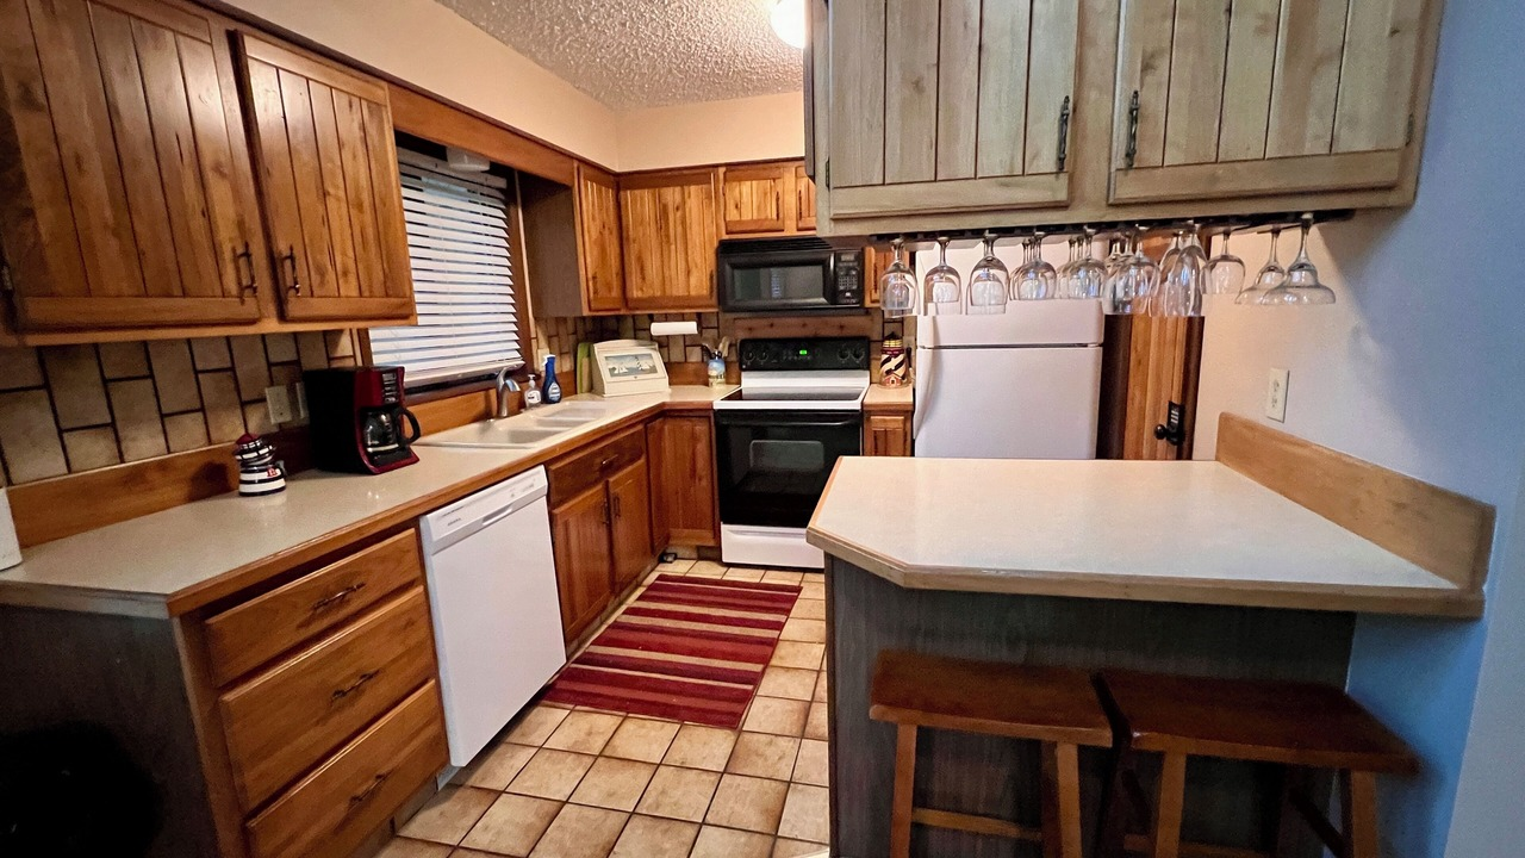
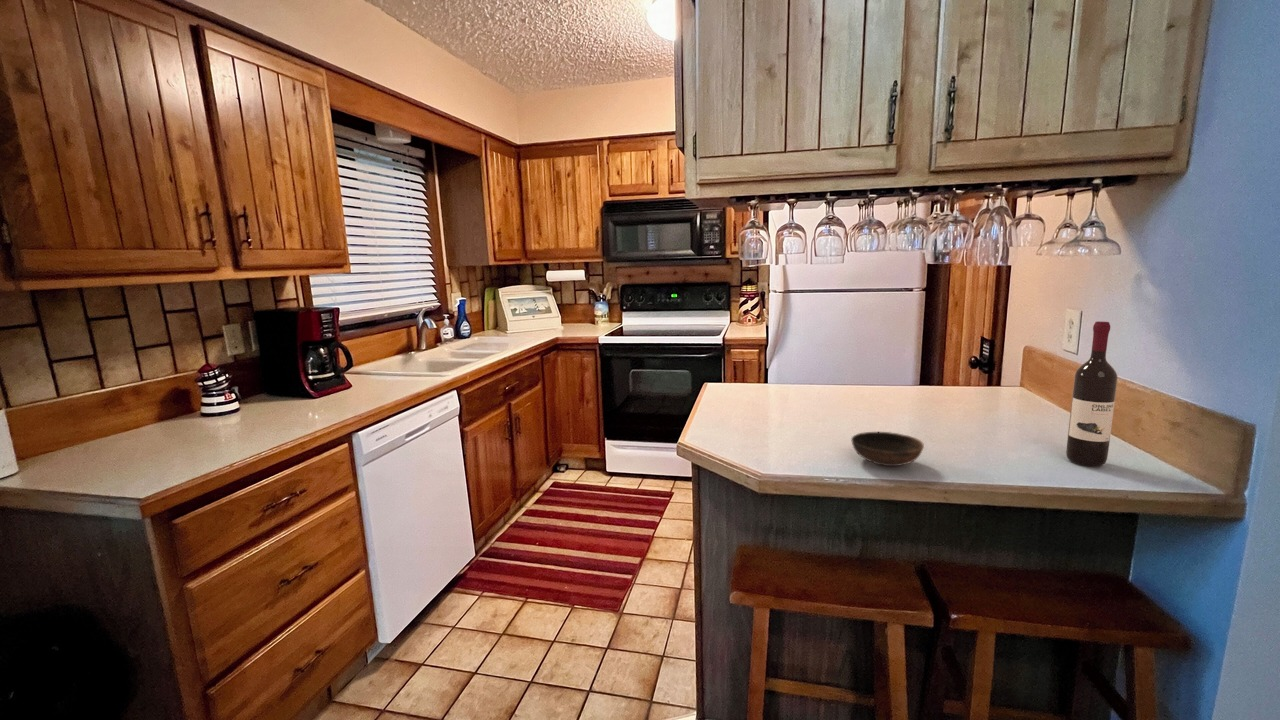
+ wine bottle [1065,320,1119,468]
+ bowl [850,431,925,467]
